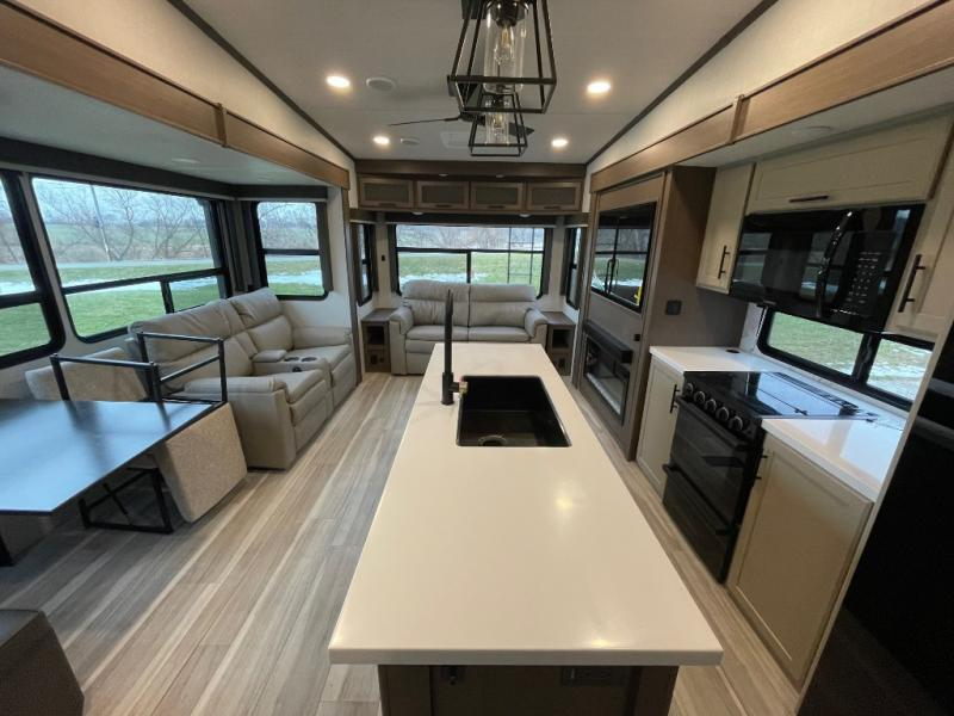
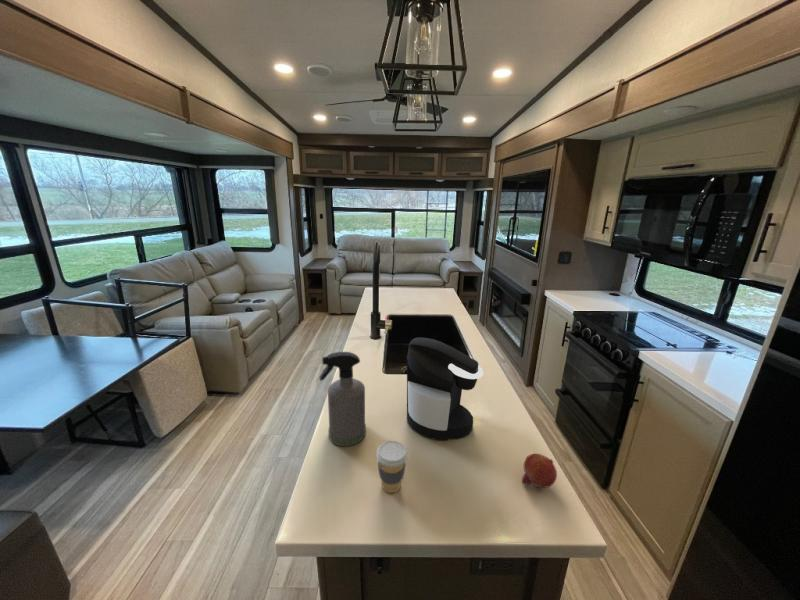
+ fruit [521,453,558,489]
+ coffee maker [406,336,484,441]
+ coffee cup [375,439,409,494]
+ spray bottle [319,351,367,447]
